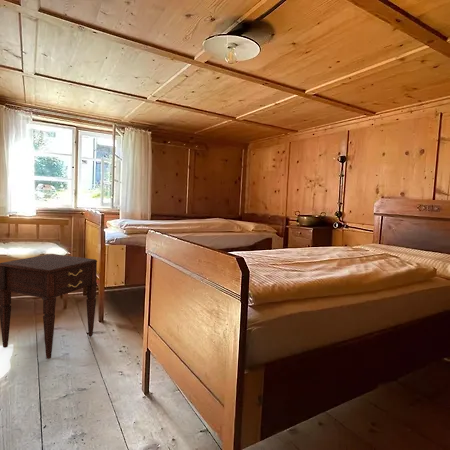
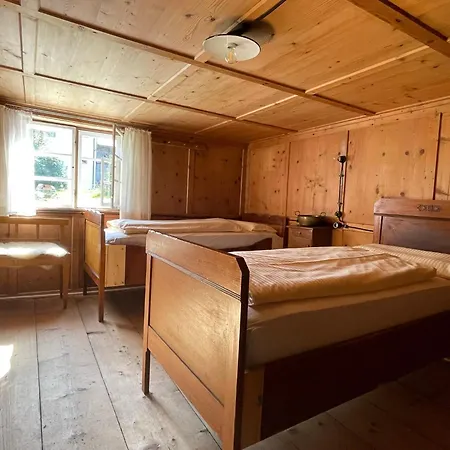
- nightstand [0,253,98,360]
